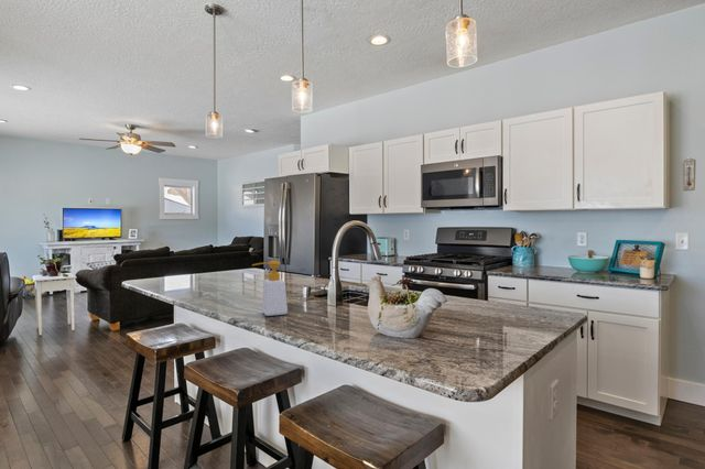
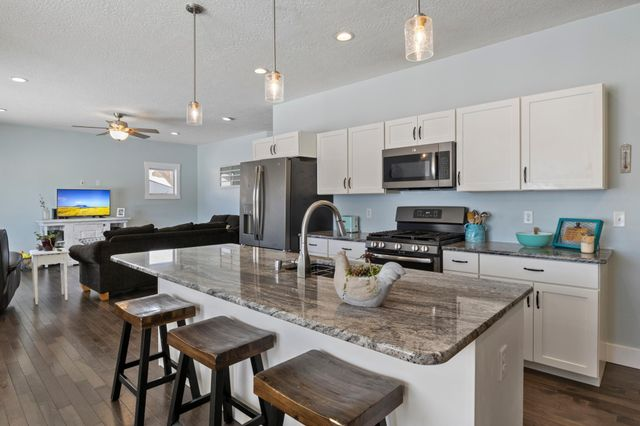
- soap bottle [251,260,289,317]
